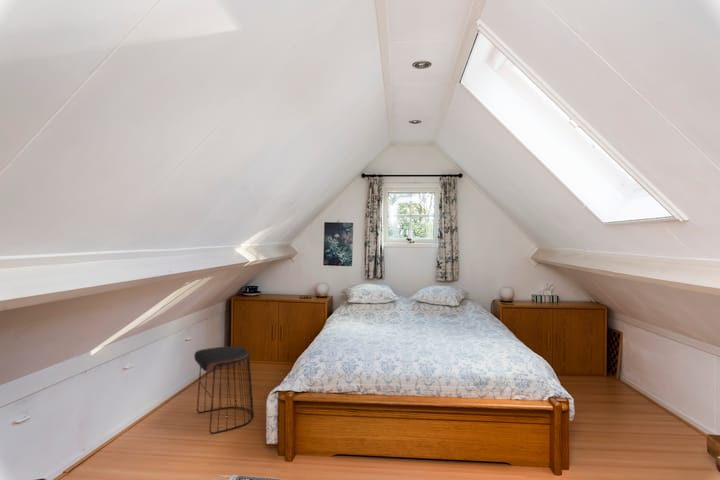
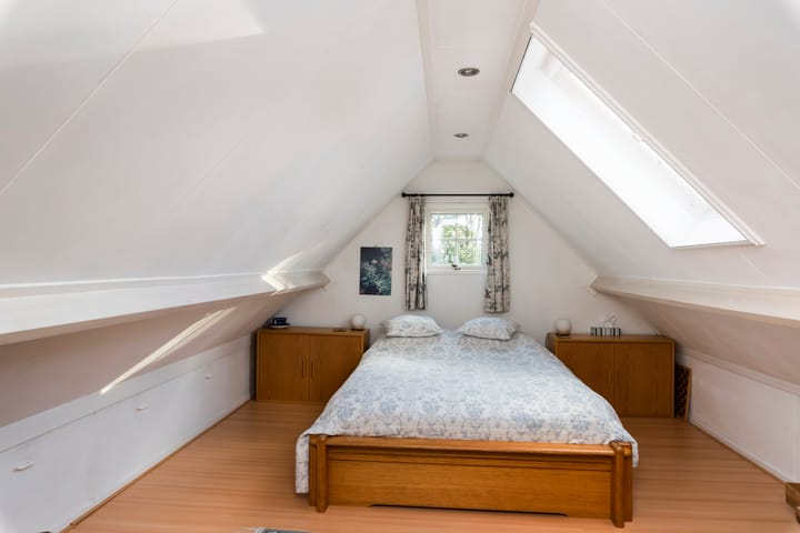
- stool [193,346,255,435]
